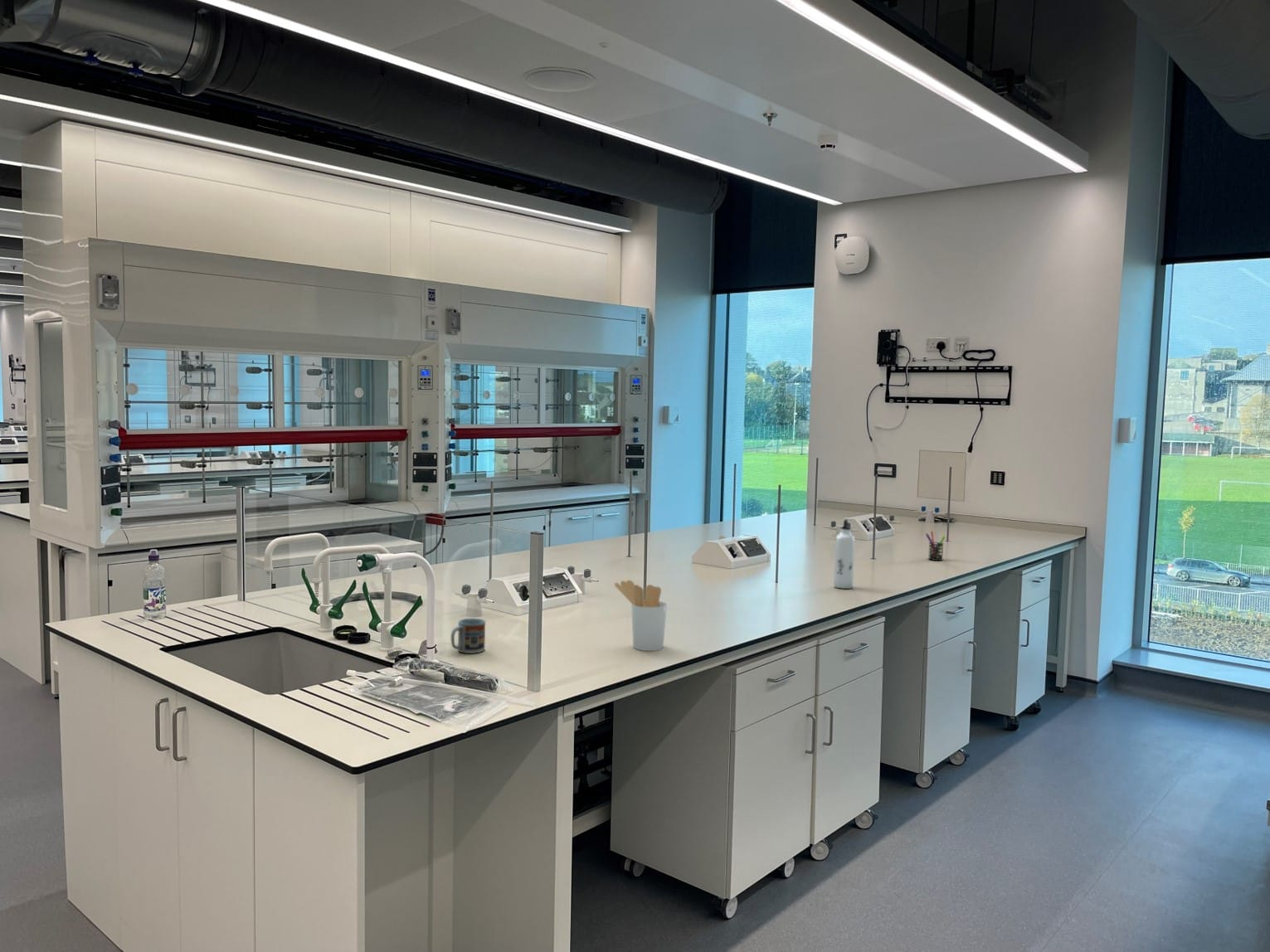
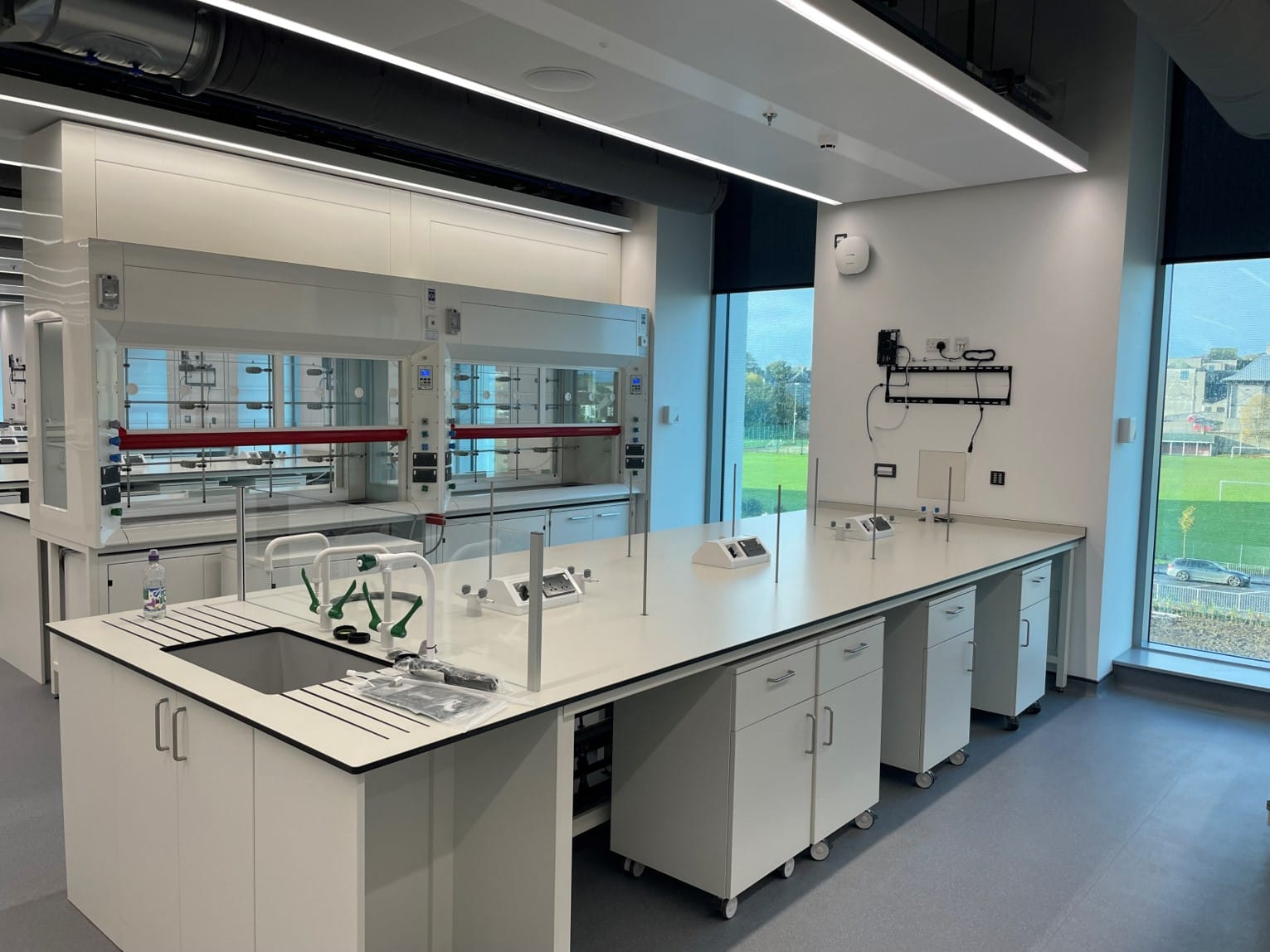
- pen holder [925,531,946,561]
- water bottle [833,518,855,590]
- cup [450,618,487,654]
- utensil holder [614,580,668,652]
